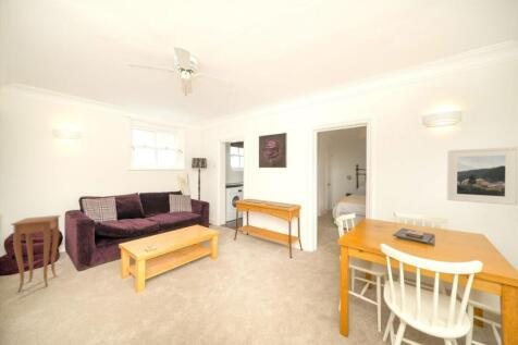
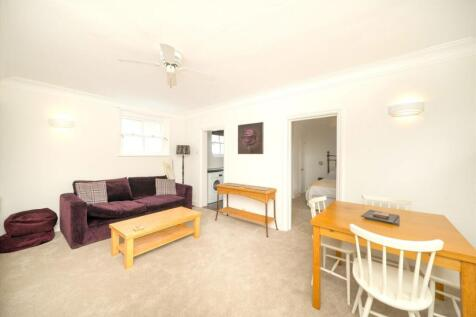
- side table [10,214,62,293]
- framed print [446,146,518,207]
